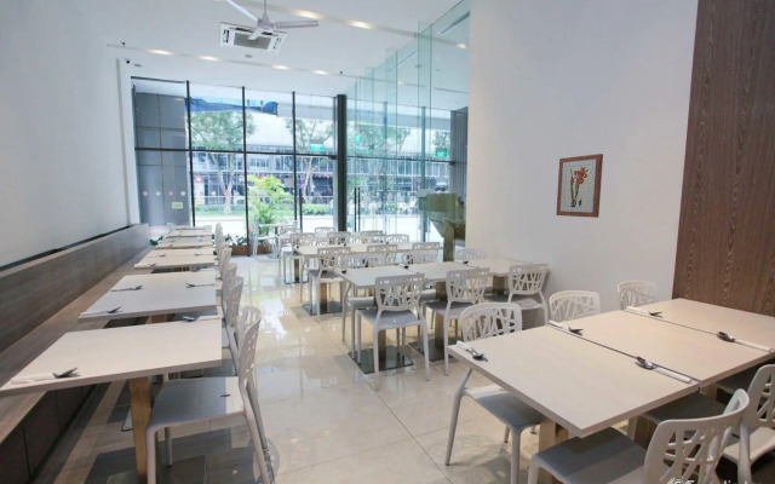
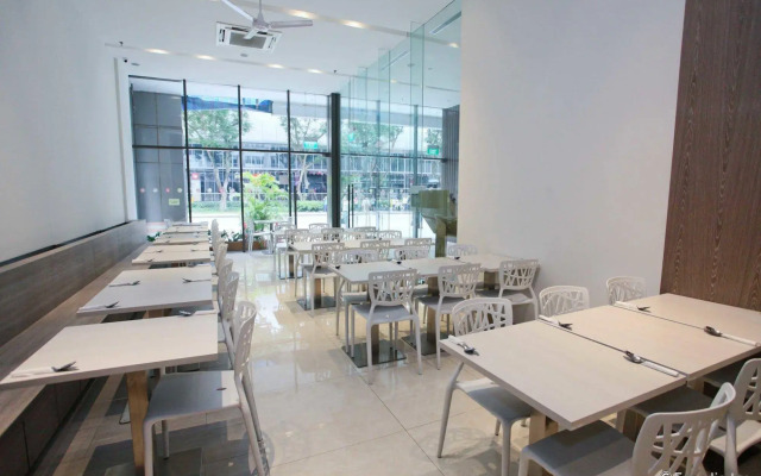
- wall art [555,152,604,219]
